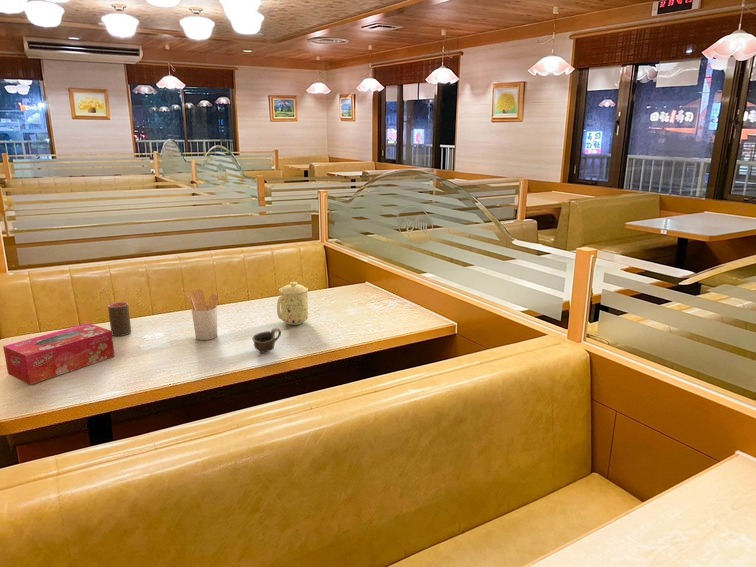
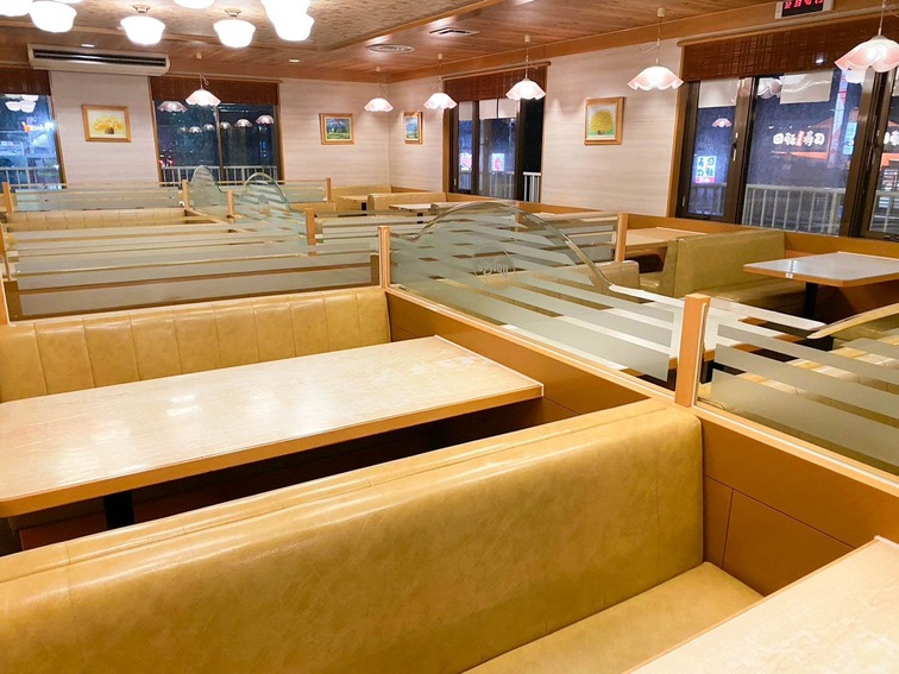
- utensil holder [184,289,220,341]
- mug [276,281,309,326]
- tissue box [2,322,116,386]
- cup [251,327,282,354]
- cup [107,301,132,337]
